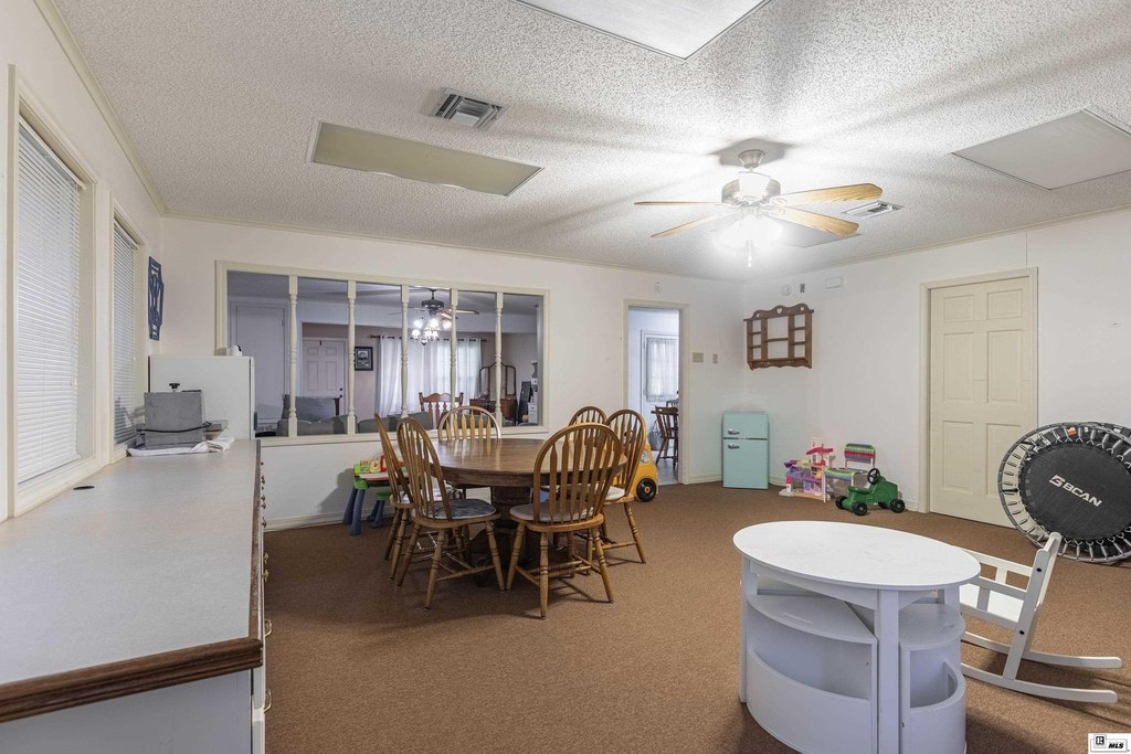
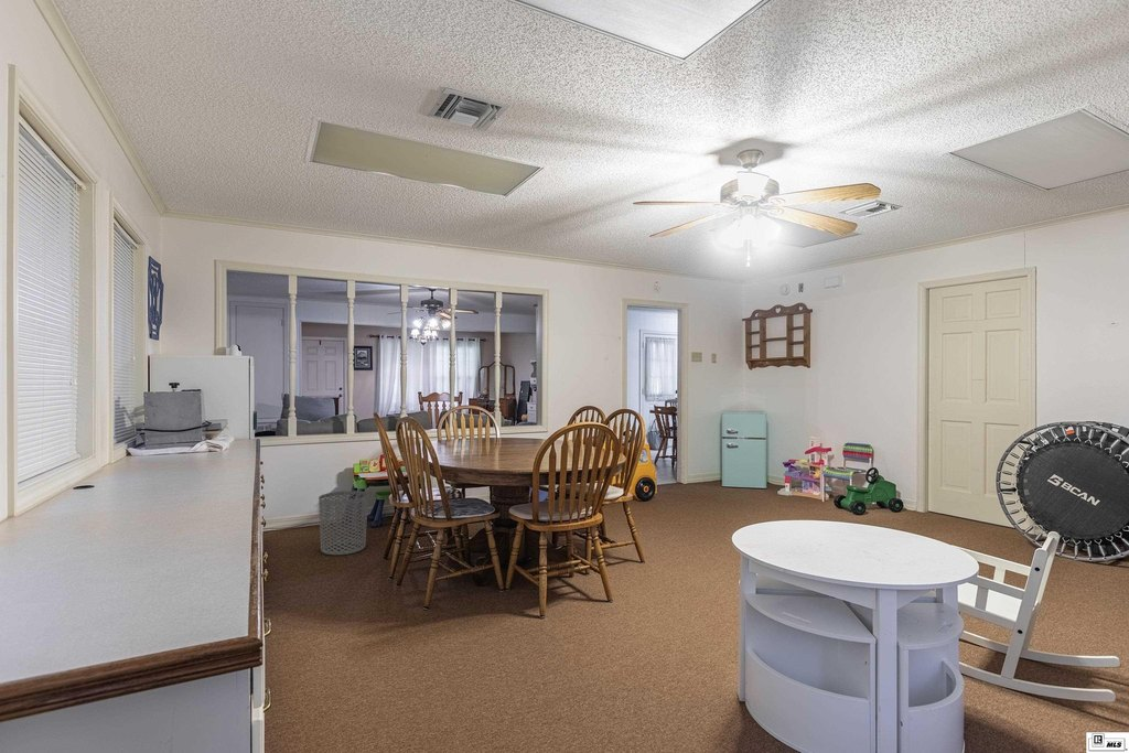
+ waste bin [318,490,369,556]
